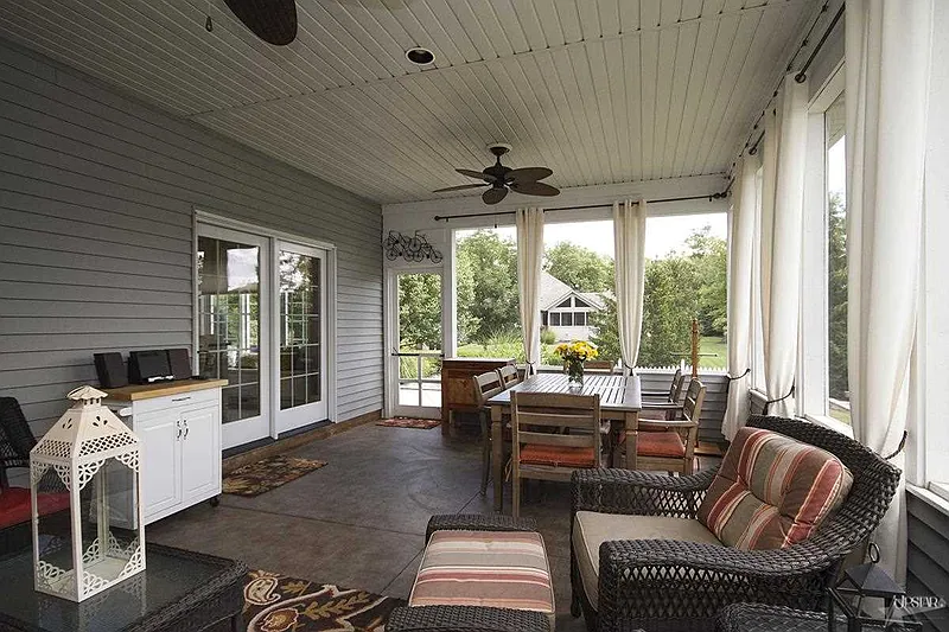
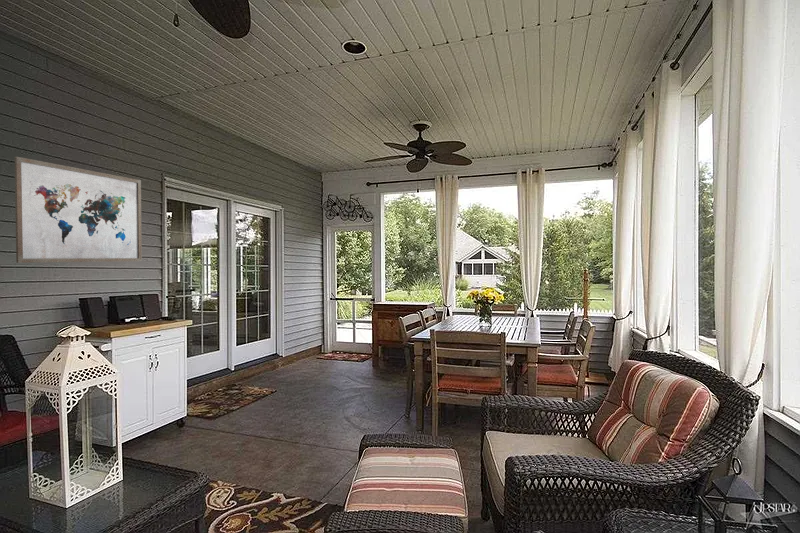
+ wall art [14,156,143,264]
